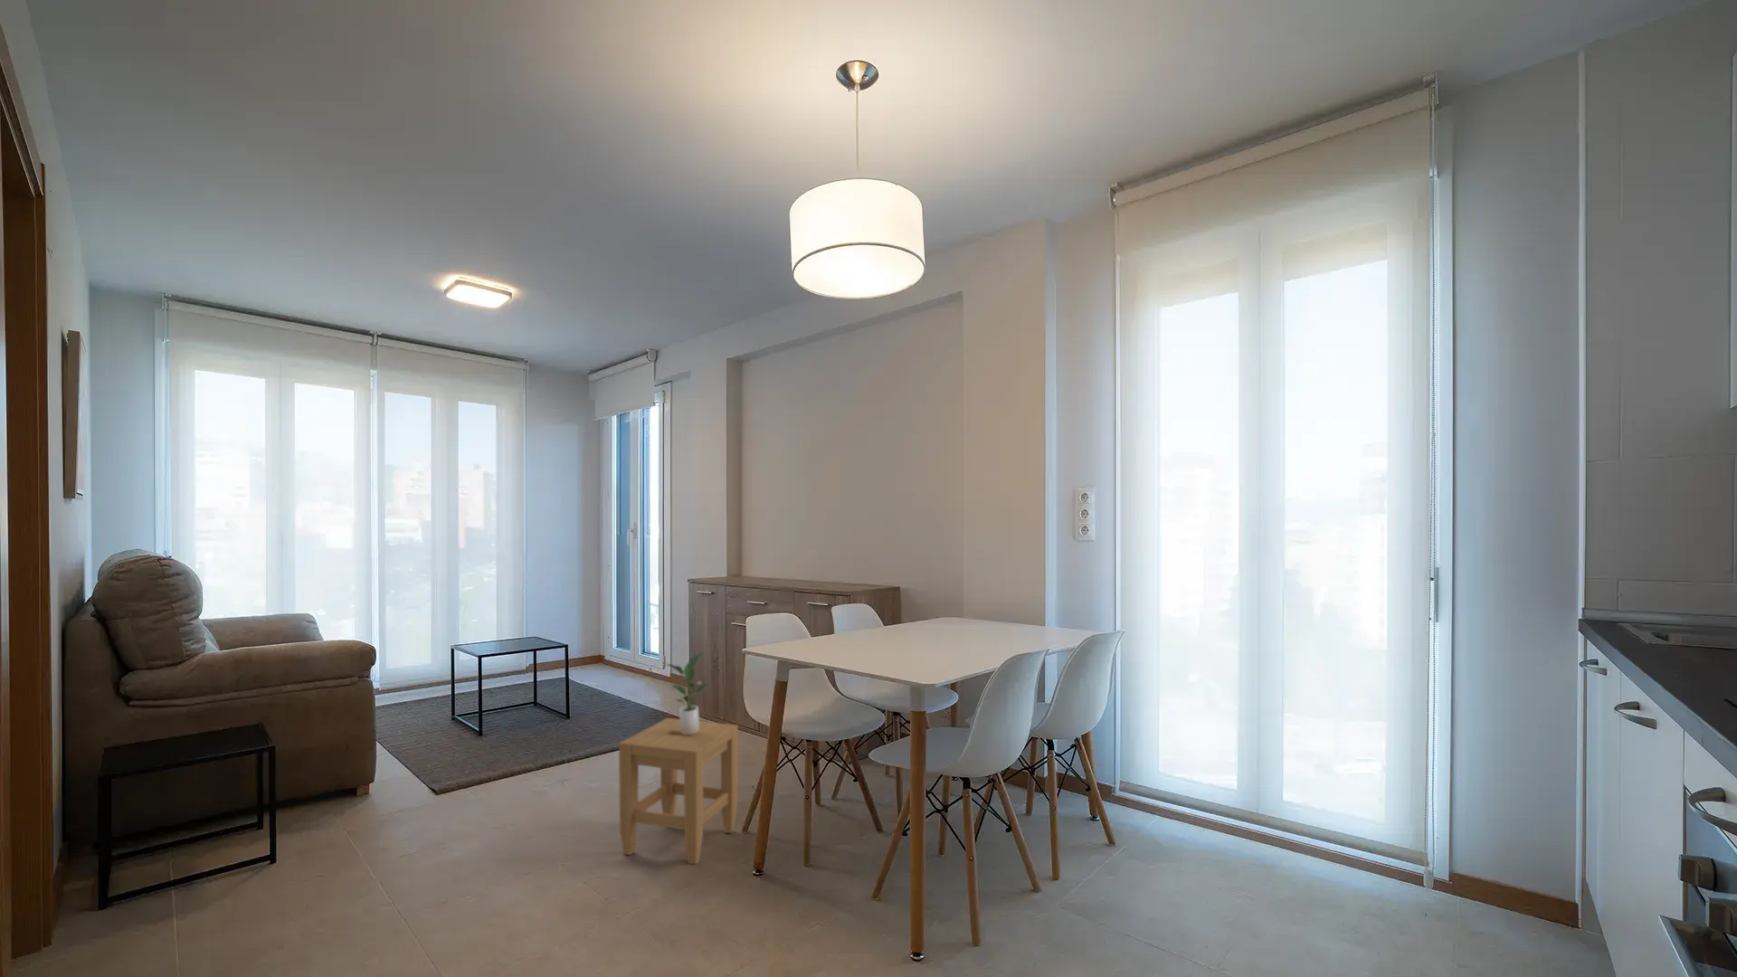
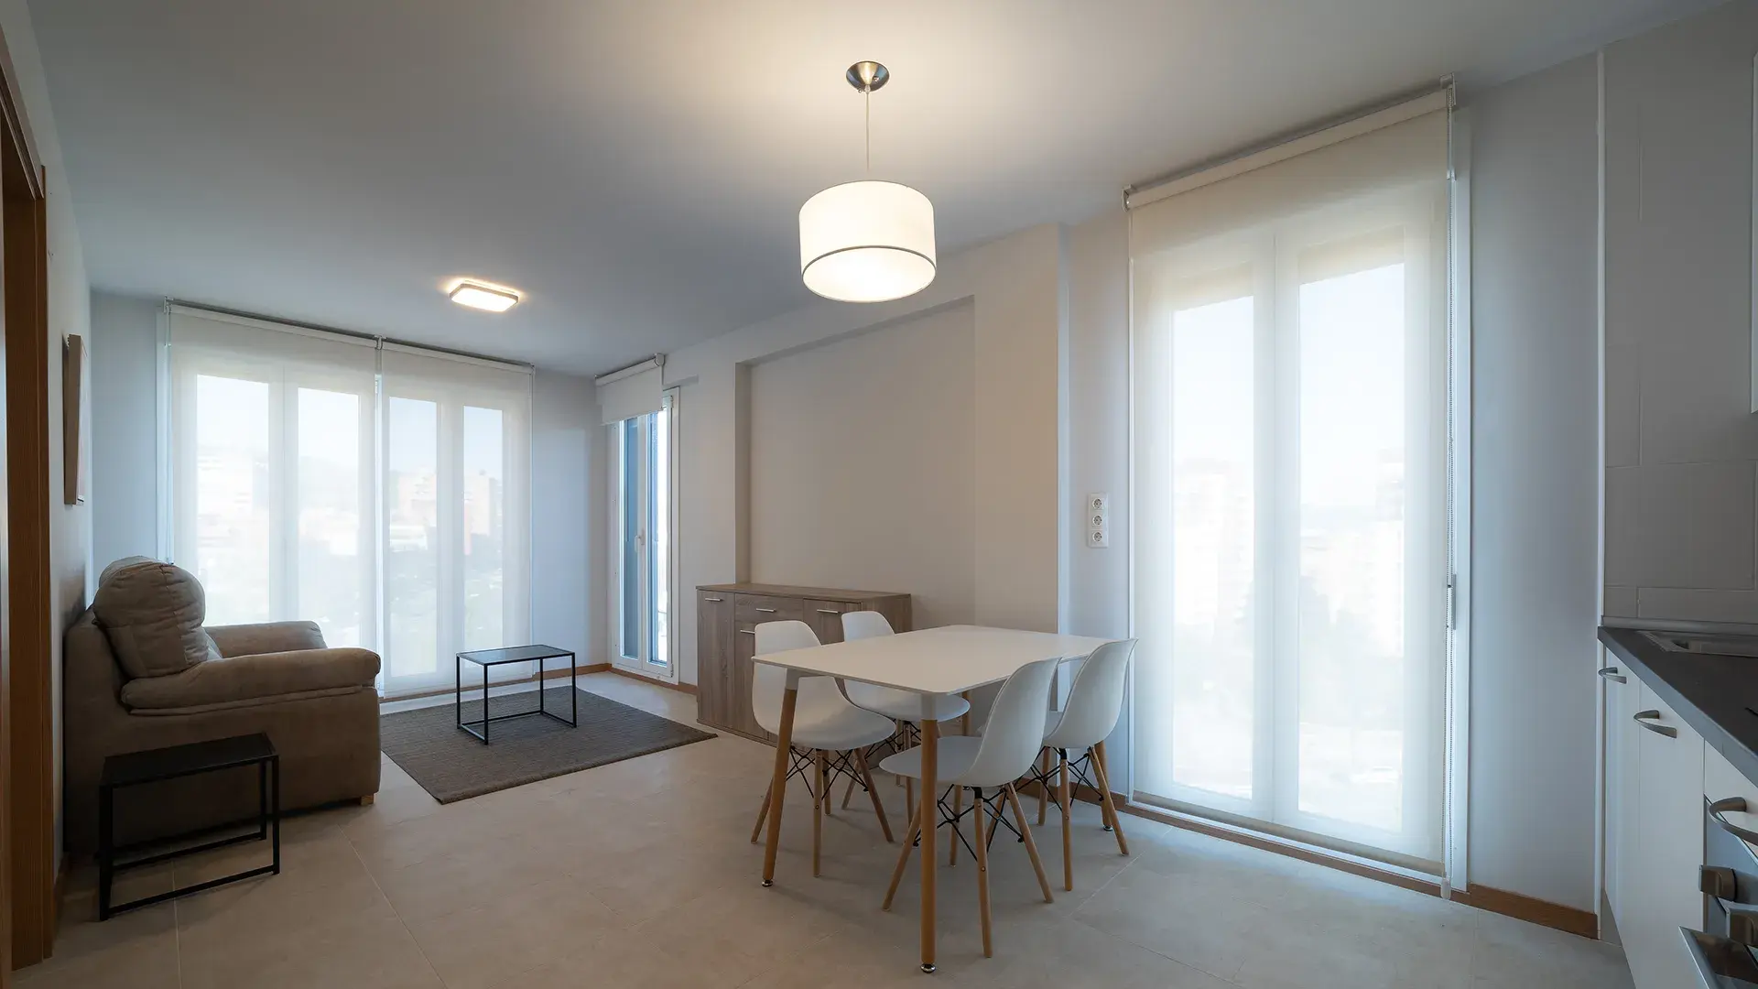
- stool [618,717,740,865]
- potted plant [664,650,709,736]
